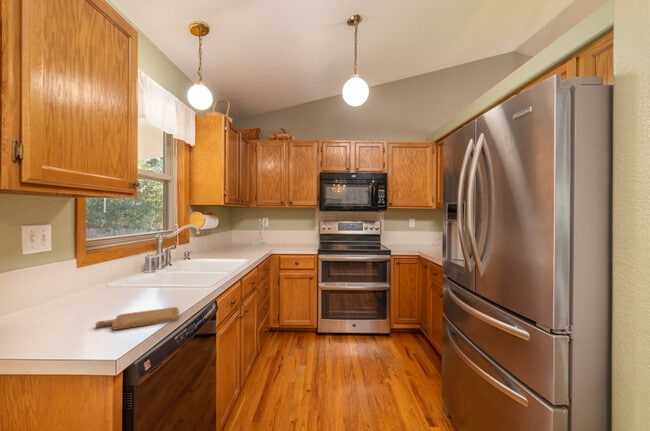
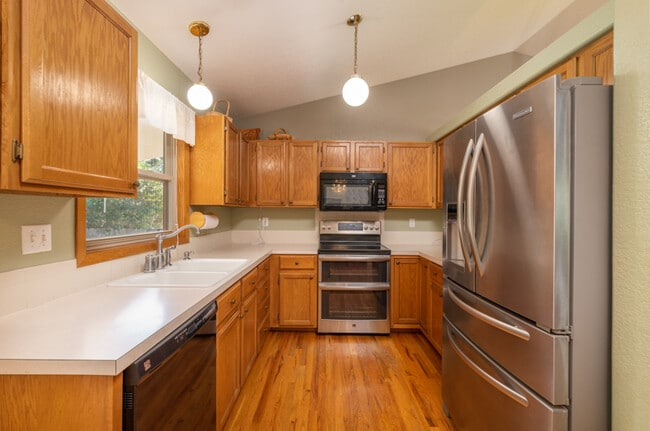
- chopping board [95,306,180,331]
